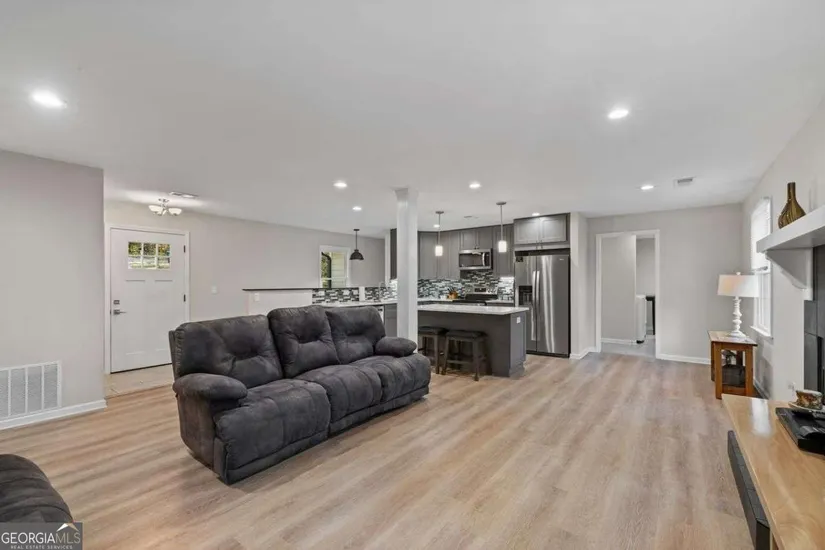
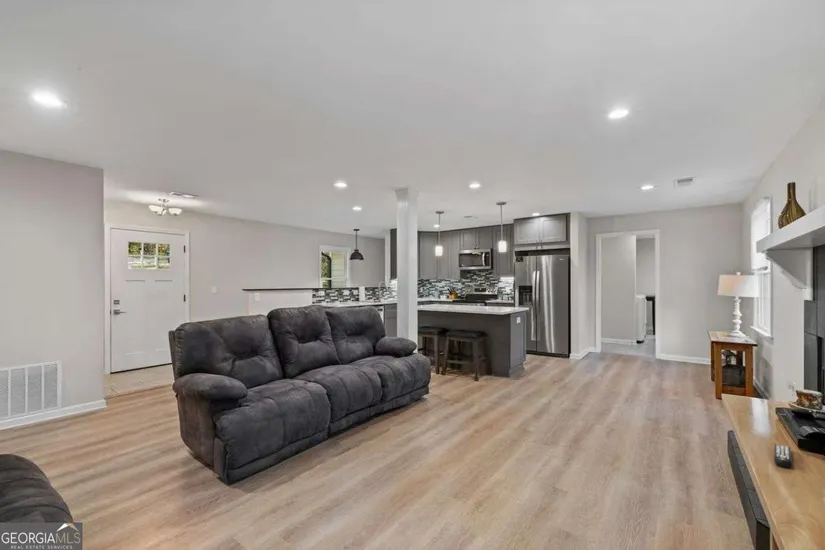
+ remote control [773,443,793,469]
